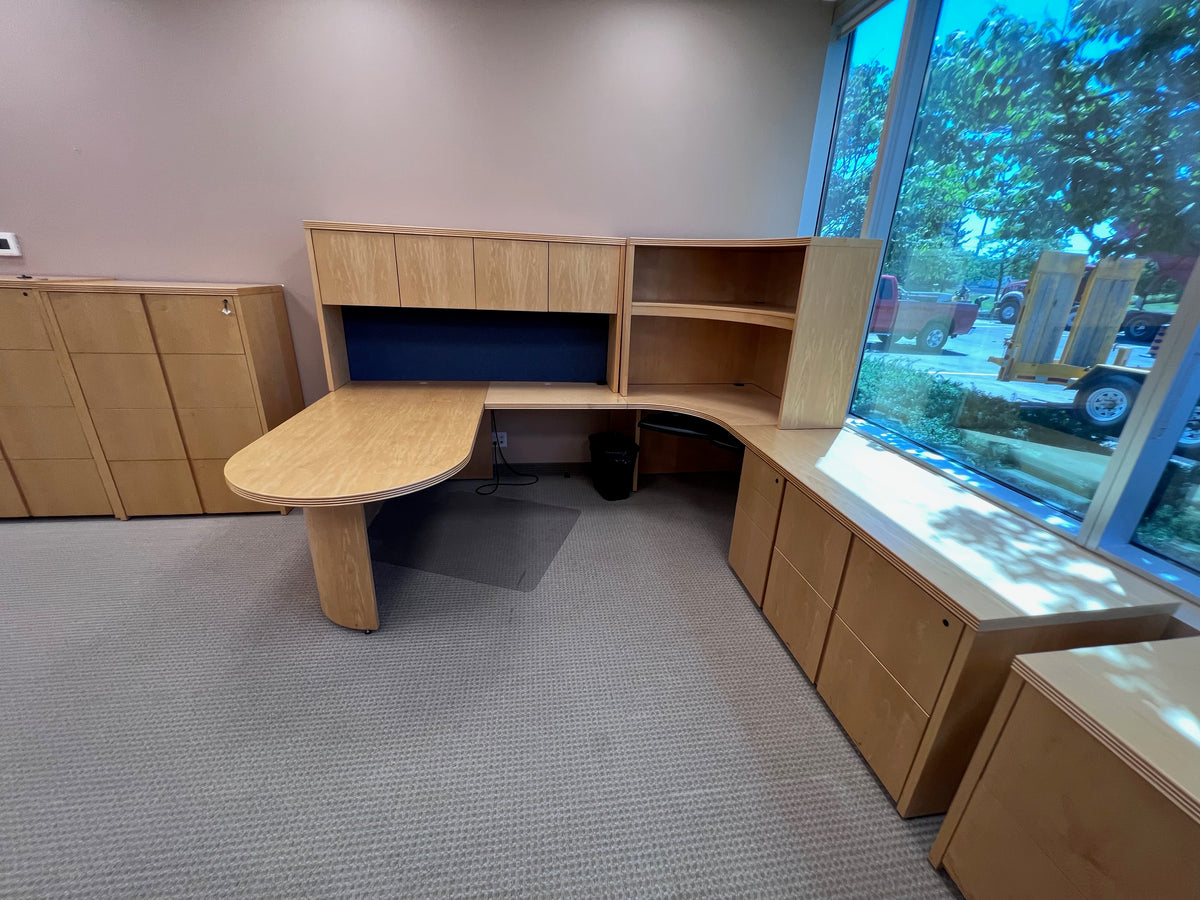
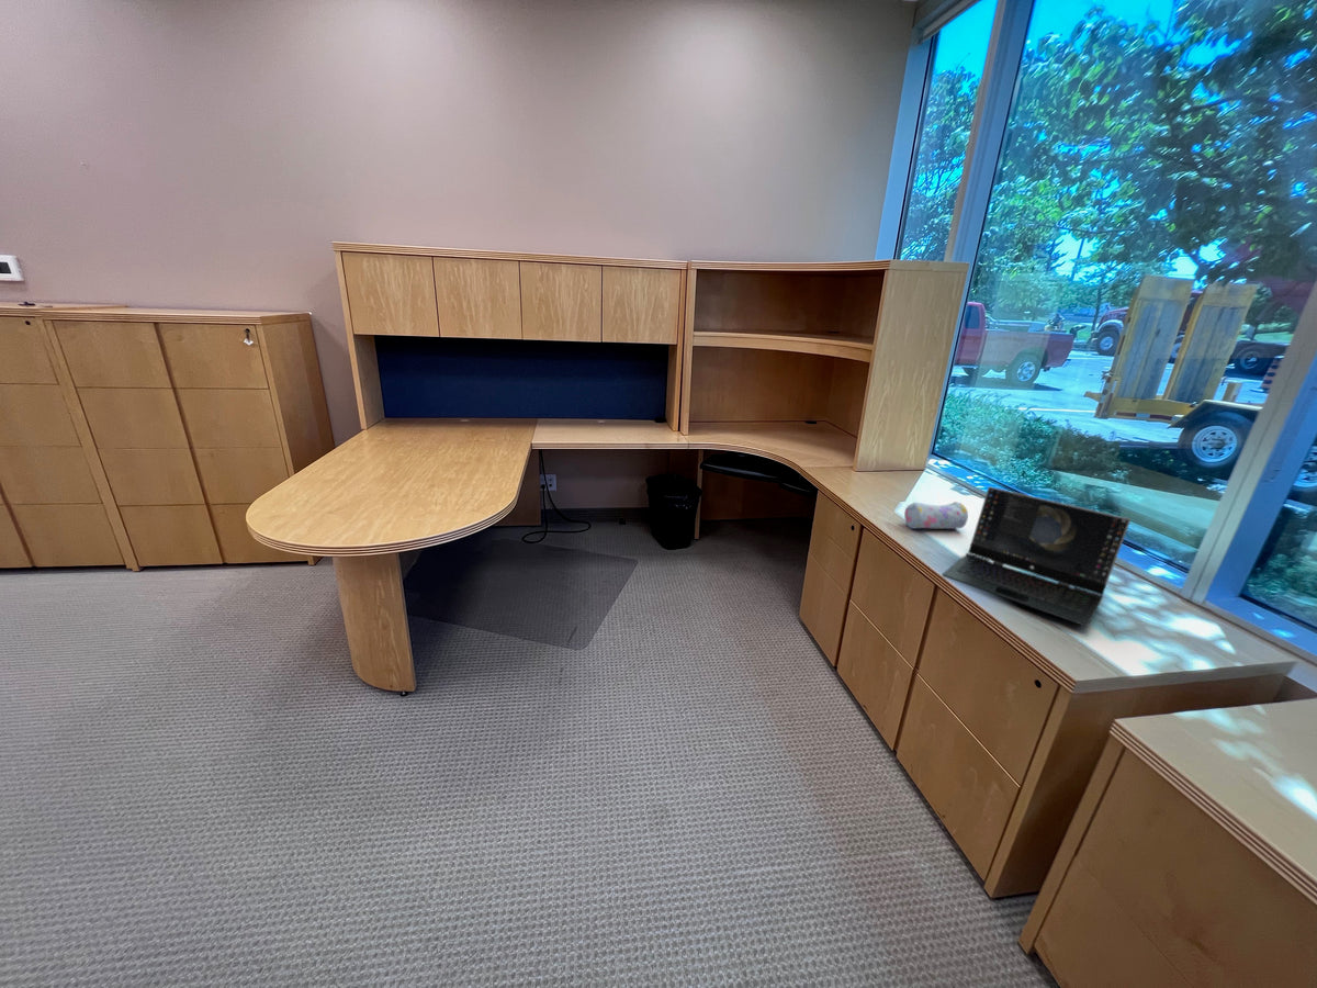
+ laptop [941,485,1132,628]
+ pencil case [903,501,969,530]
